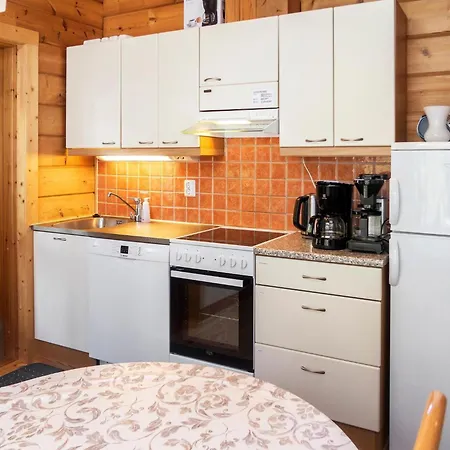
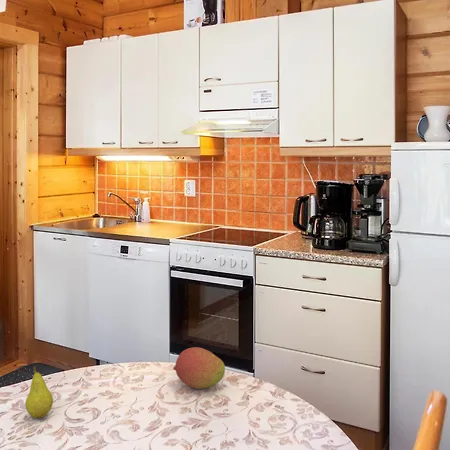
+ fruit [25,365,54,419]
+ fruit [172,346,226,390]
